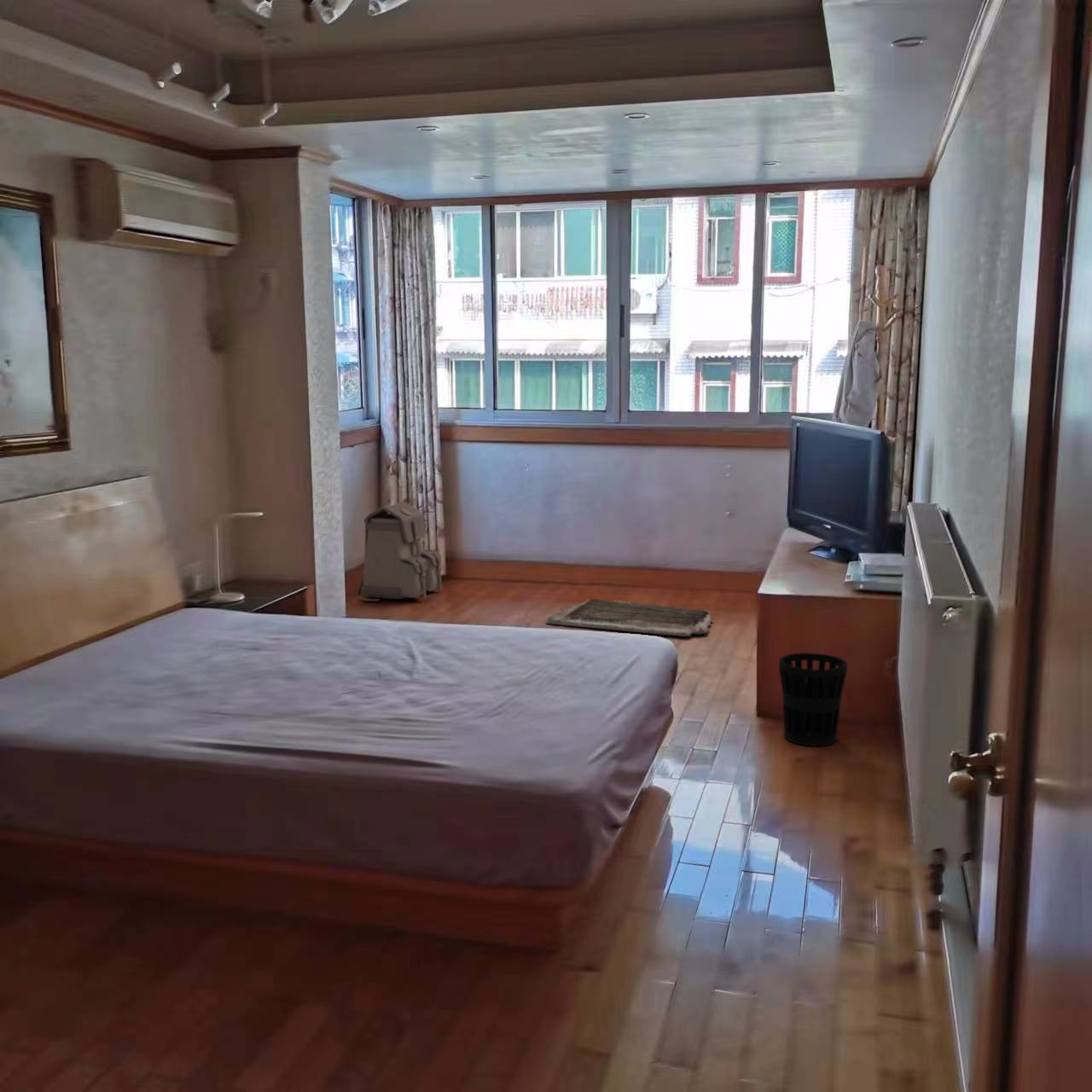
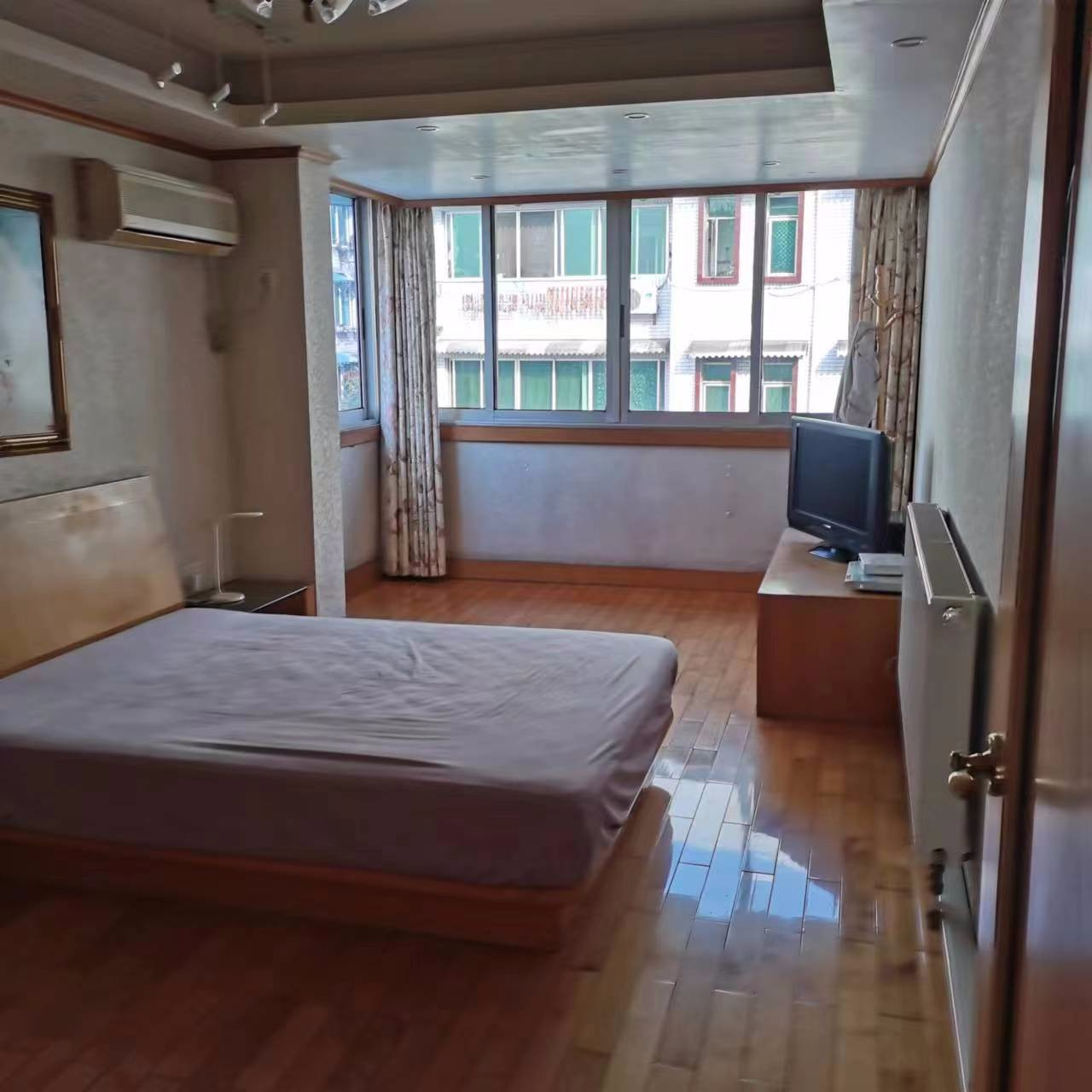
- rug [545,598,715,637]
- backpack [356,501,443,602]
- wastebasket [778,652,848,747]
